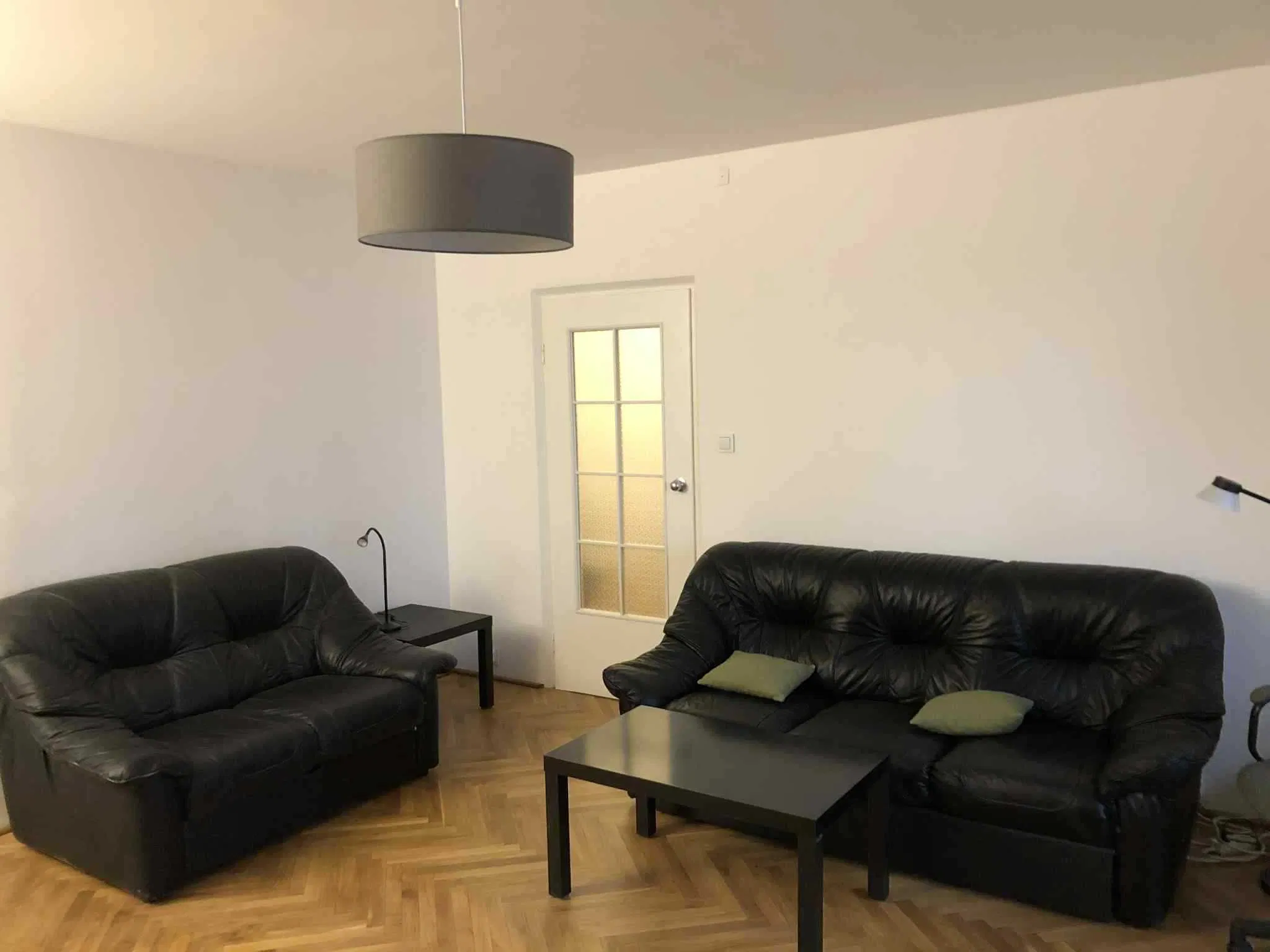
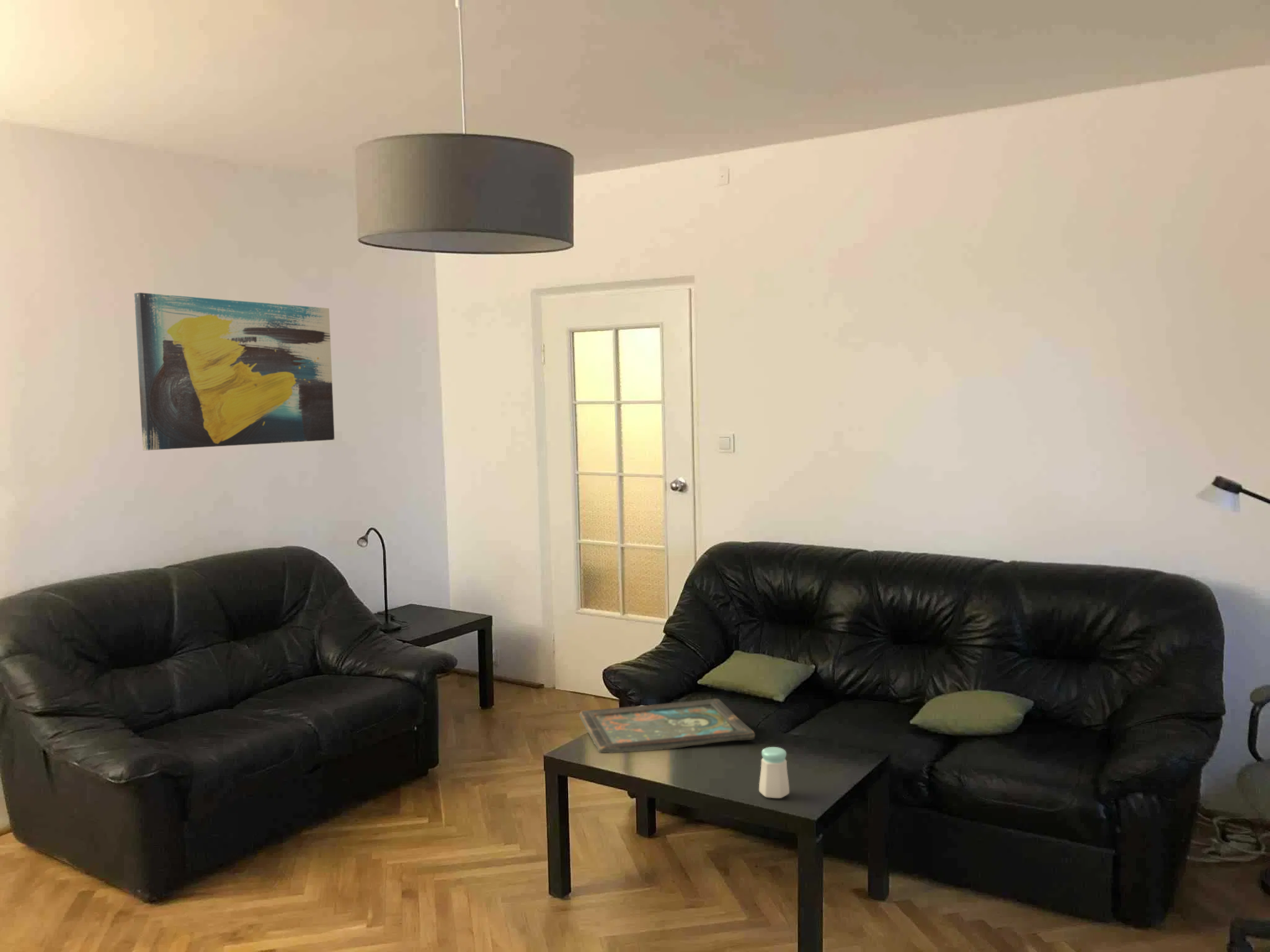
+ wall art [134,292,335,451]
+ decorative tray [579,699,756,754]
+ salt shaker [758,746,790,799]
